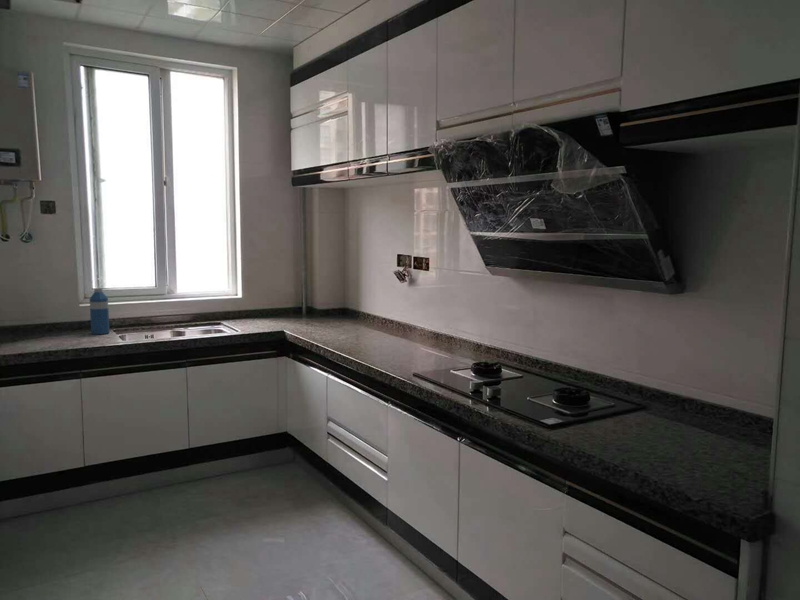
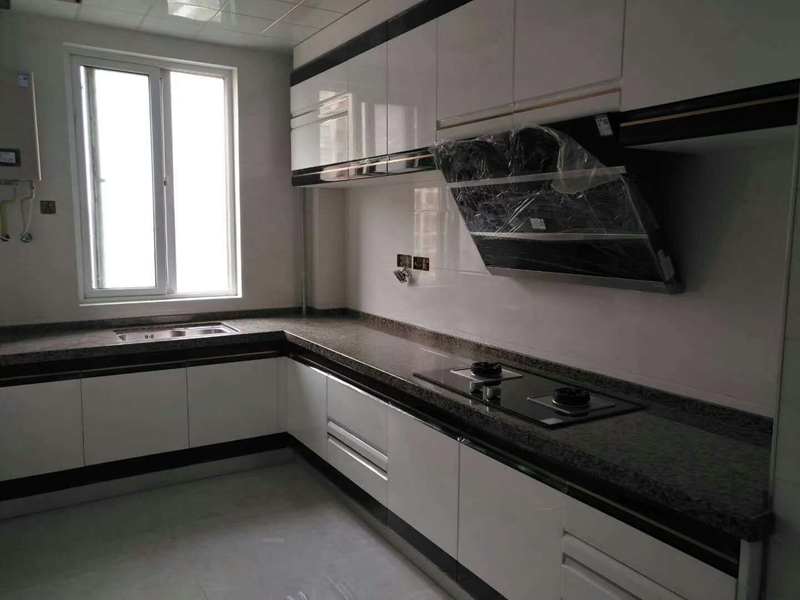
- water bottle [89,287,111,335]
